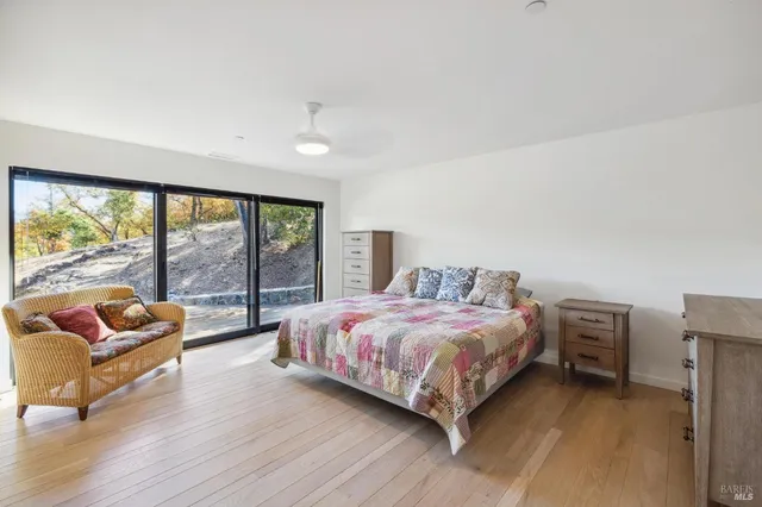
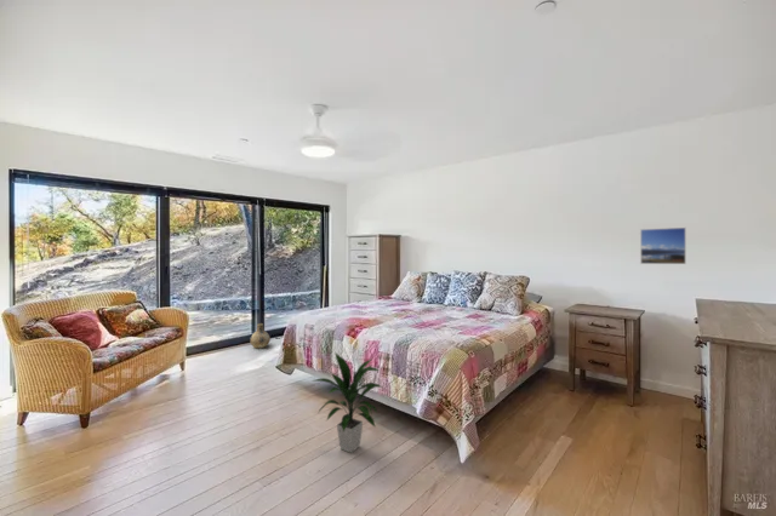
+ ceramic jug [249,322,272,349]
+ indoor plant [309,351,384,454]
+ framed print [639,227,687,265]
